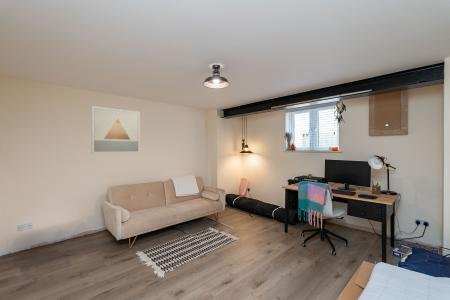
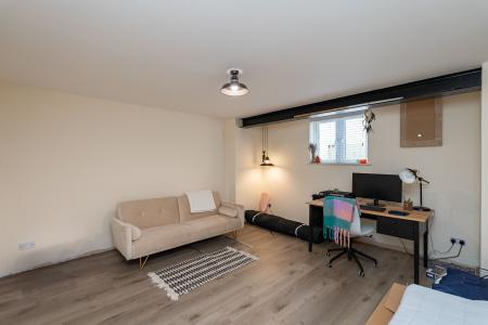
- wall art [90,105,141,154]
